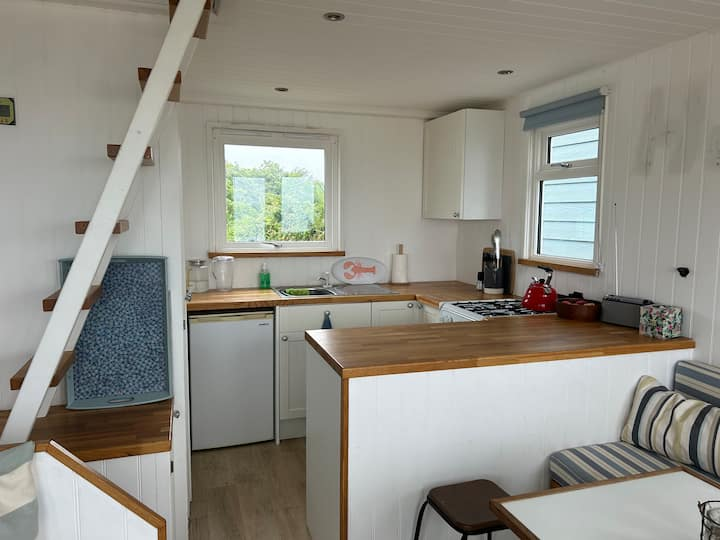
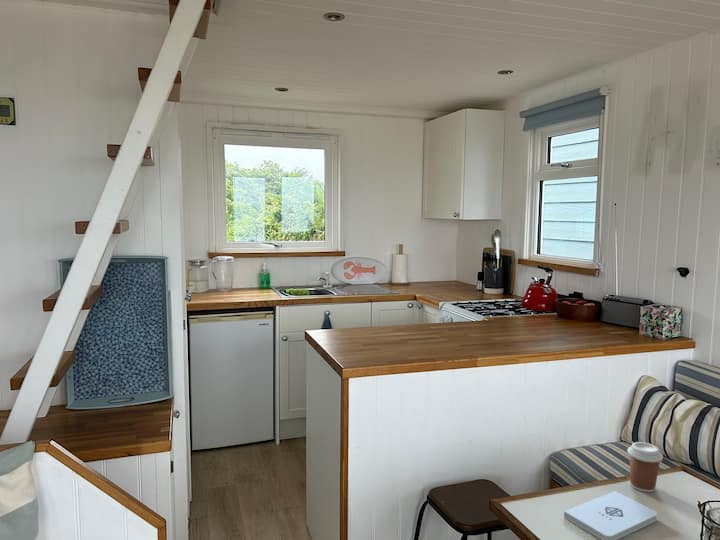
+ coffee cup [626,441,664,493]
+ notepad [563,490,659,540]
